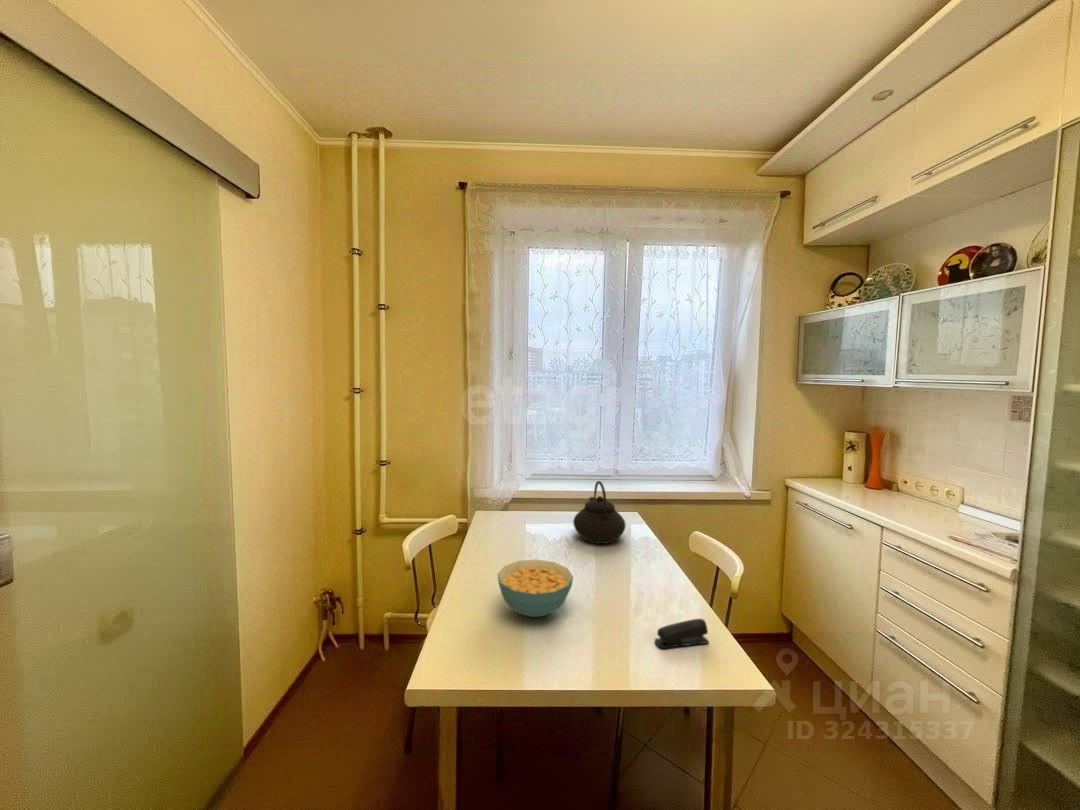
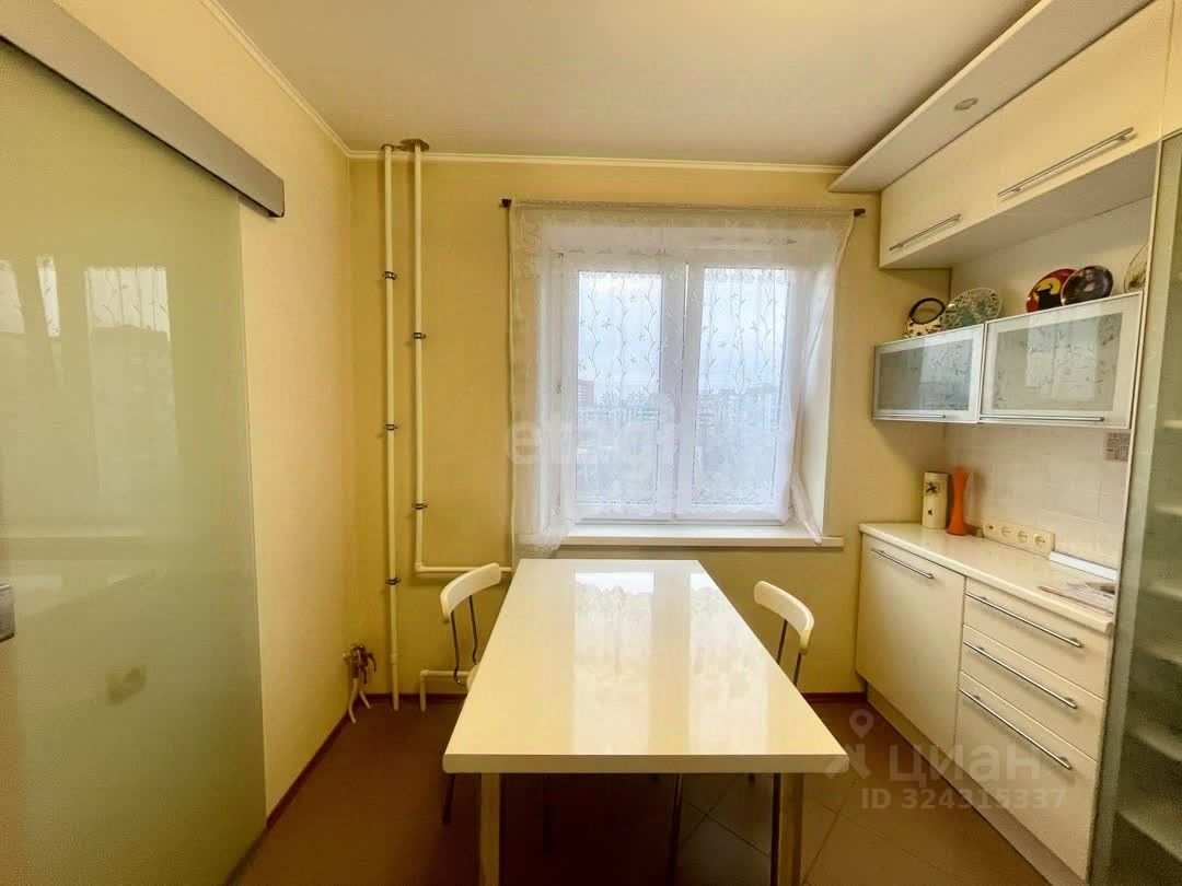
- cereal bowl [497,559,574,618]
- teapot [572,480,627,545]
- stapler [654,618,710,649]
